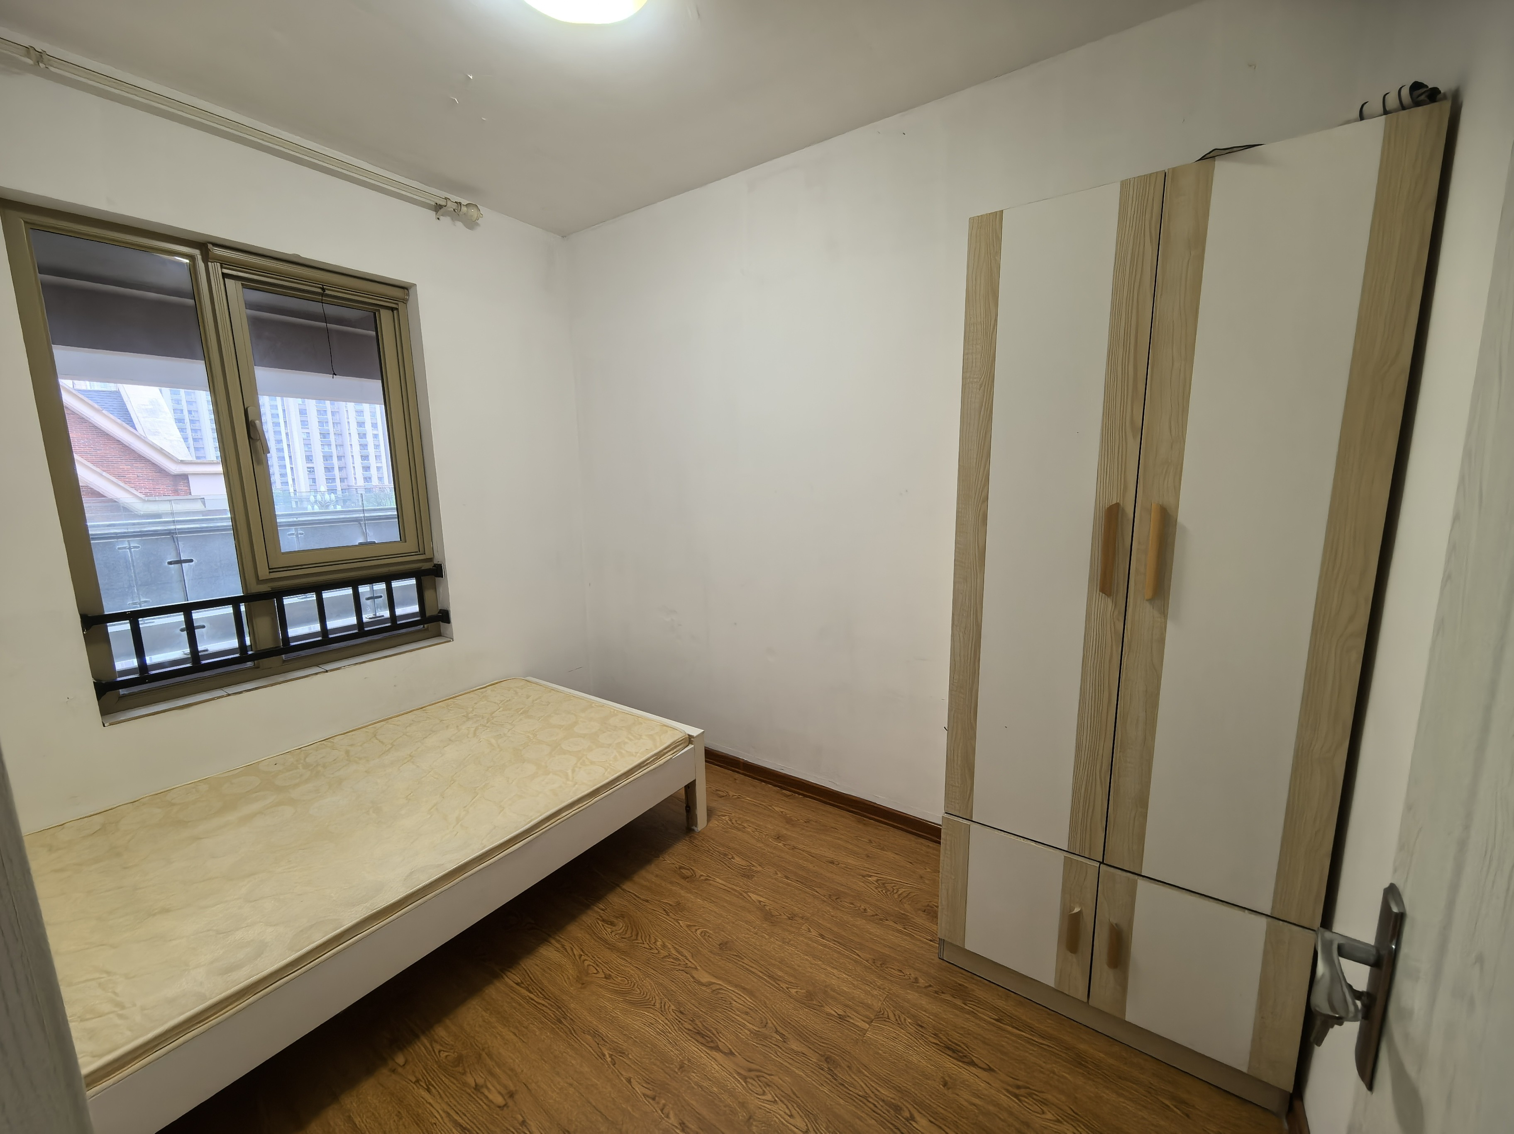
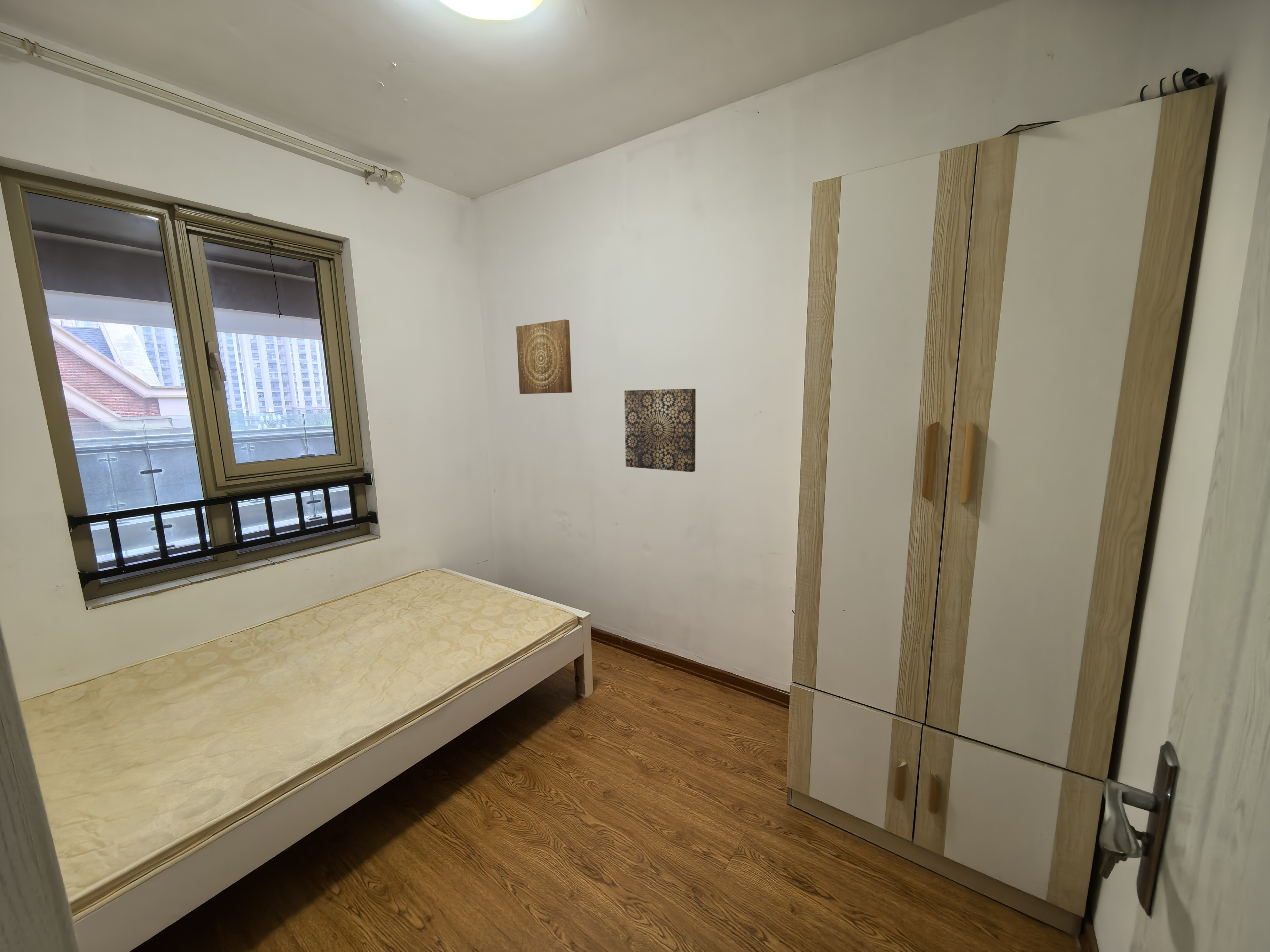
+ wall art [624,388,696,473]
+ wall art [516,319,572,394]
